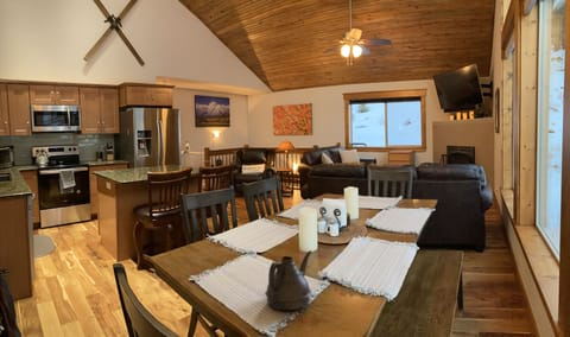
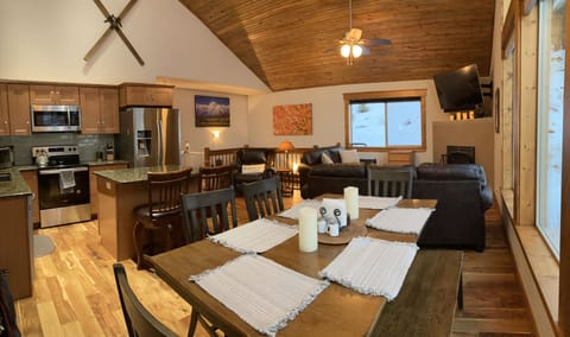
- teapot [264,249,312,311]
